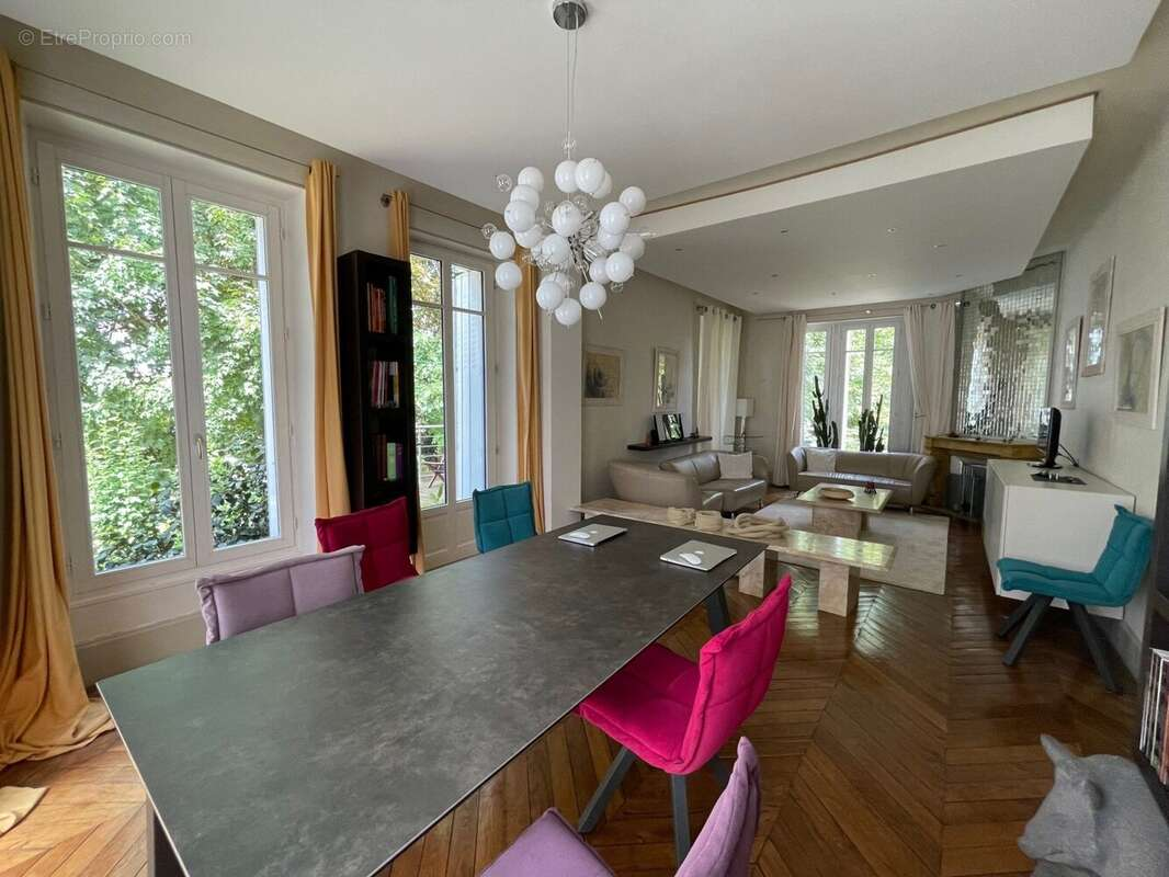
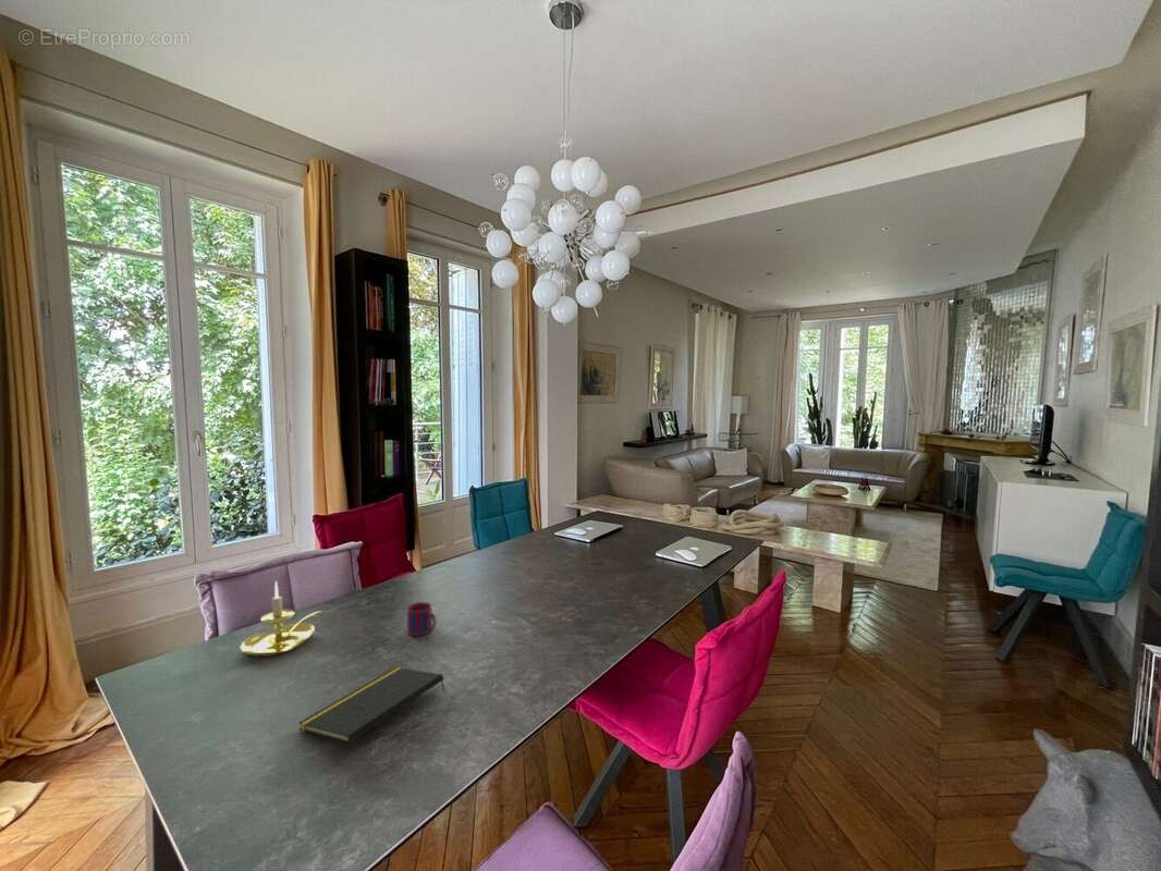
+ candle holder [239,580,325,658]
+ notepad [297,666,447,745]
+ mug [406,601,438,637]
